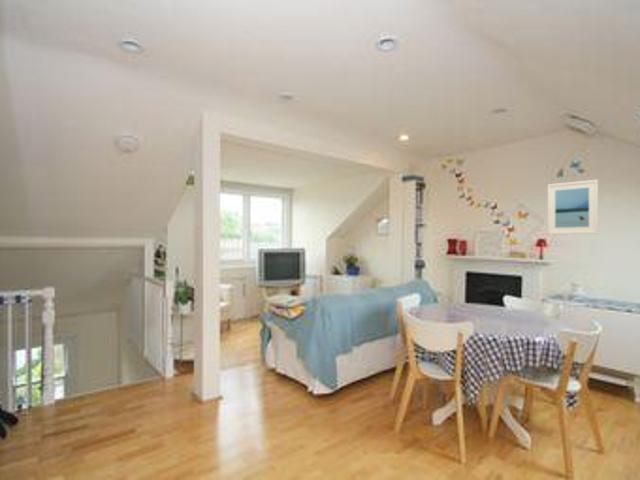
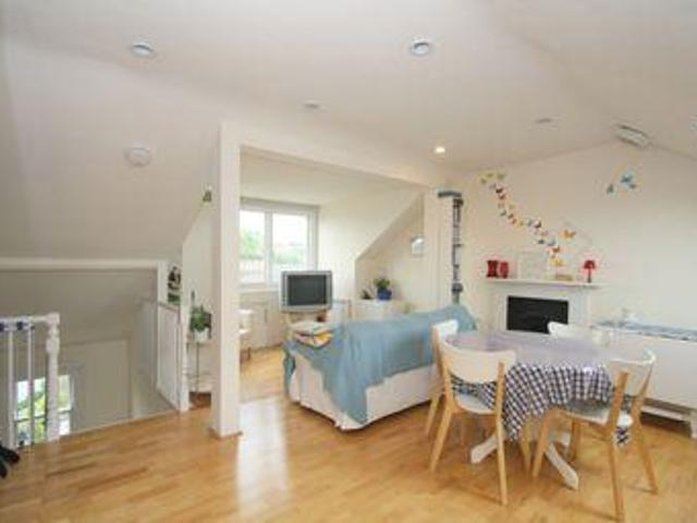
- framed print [547,179,599,235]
